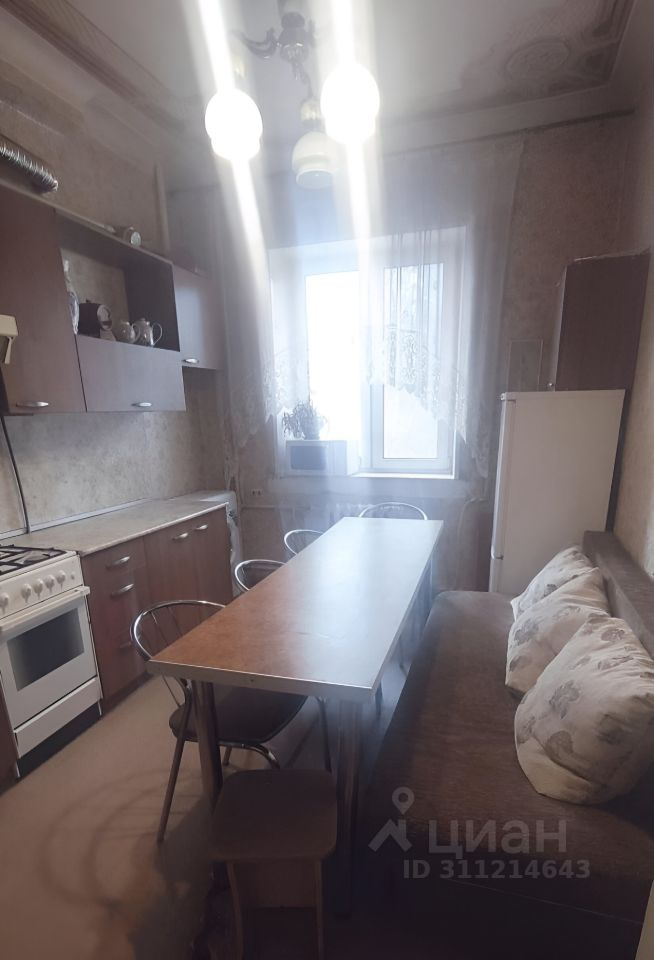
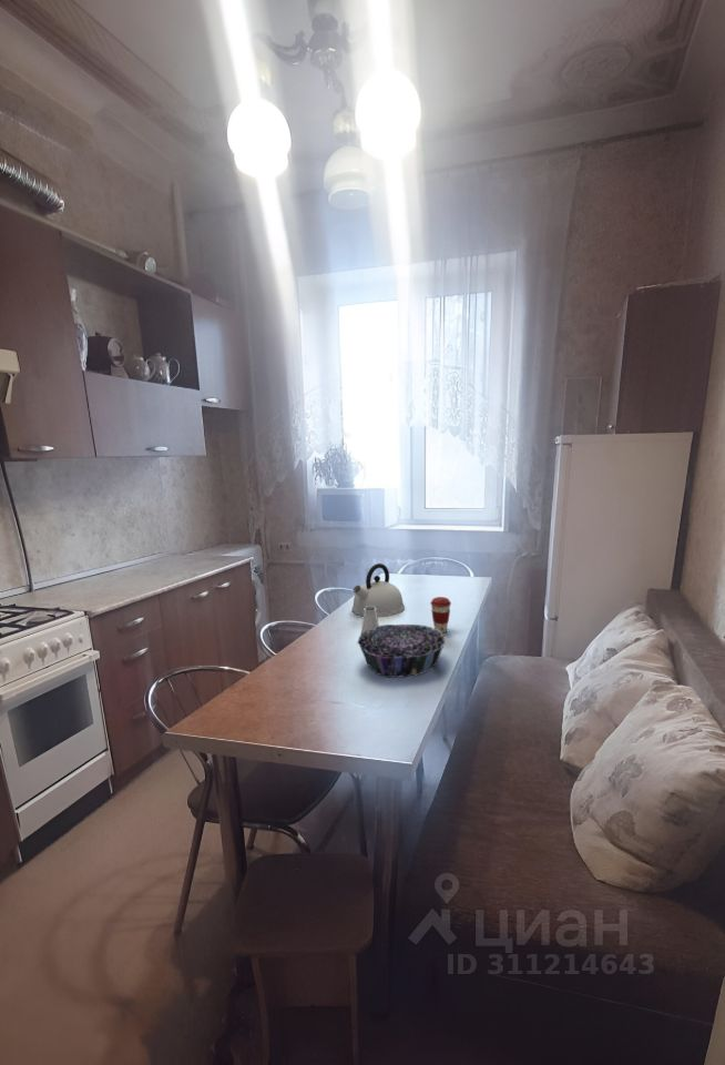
+ coffee cup [429,596,452,633]
+ kettle [351,562,406,618]
+ saltshaker [360,606,380,635]
+ decorative bowl [356,623,447,679]
